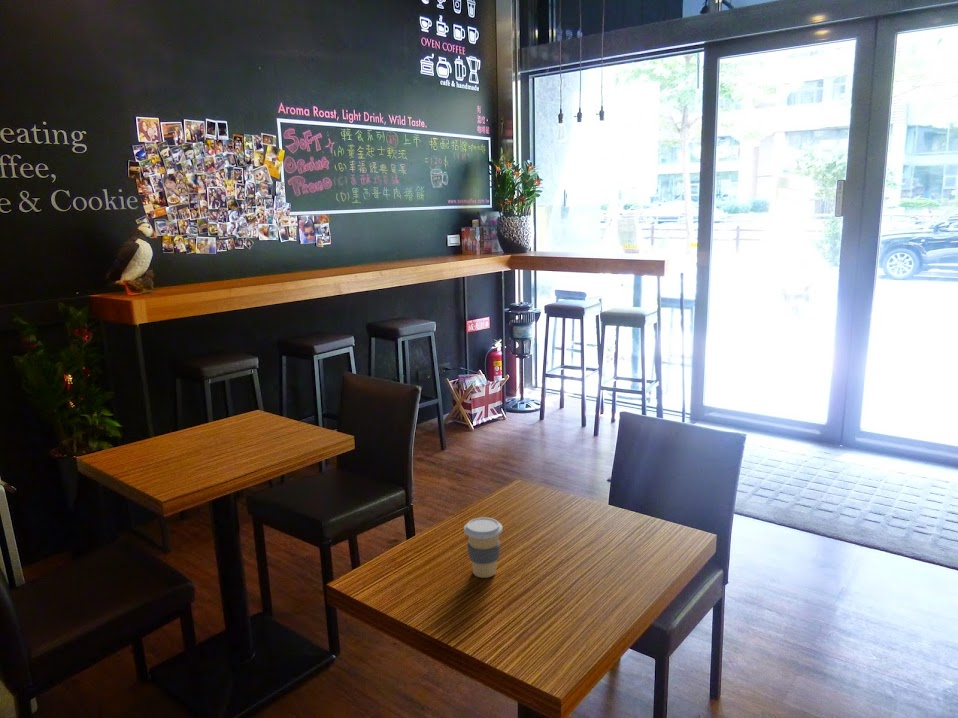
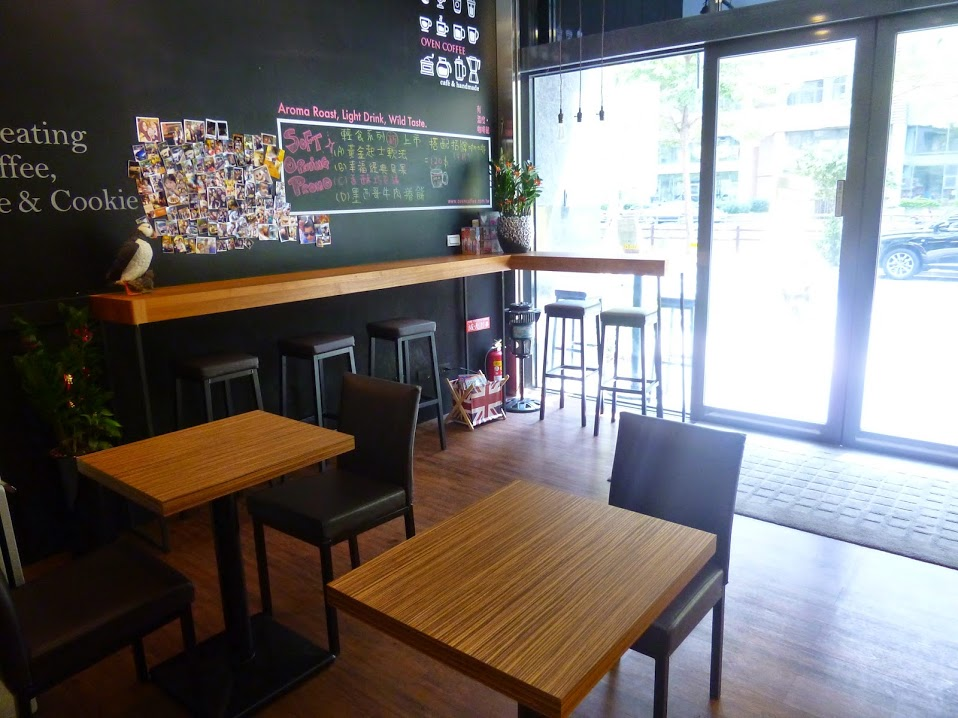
- coffee cup [463,517,503,579]
